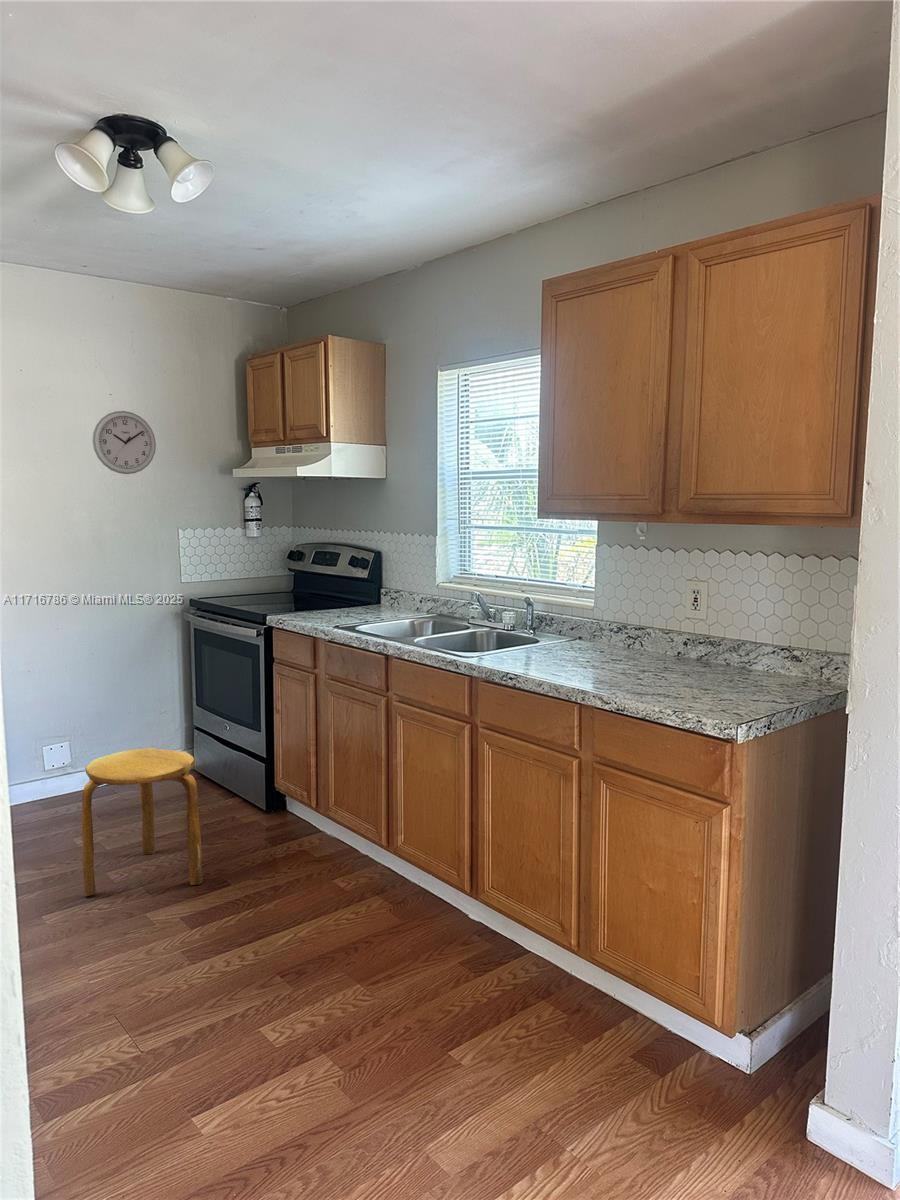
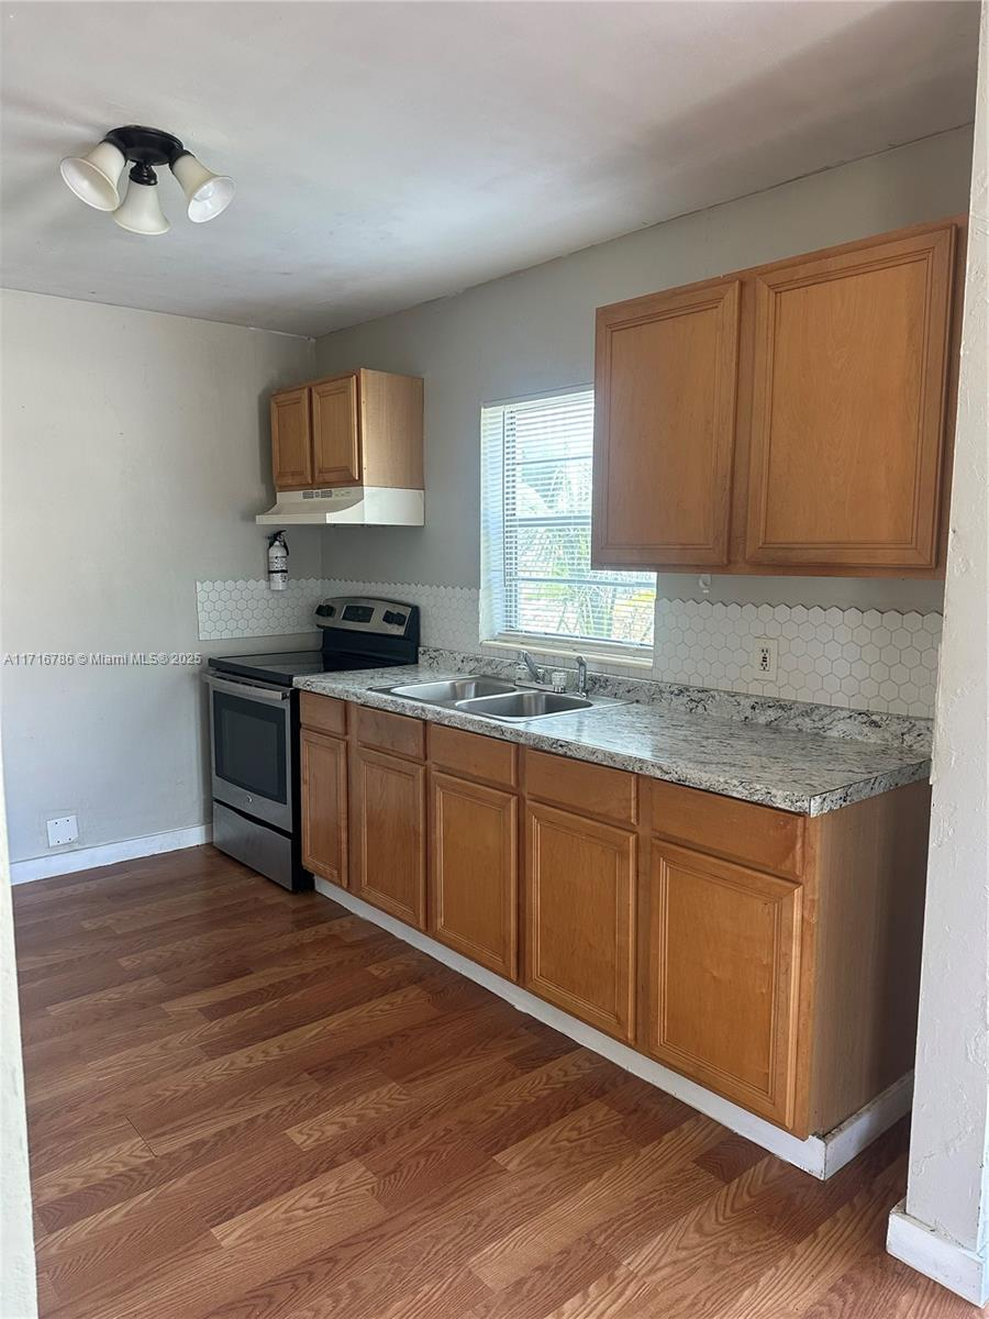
- stool [81,747,204,897]
- wall clock [92,410,157,475]
